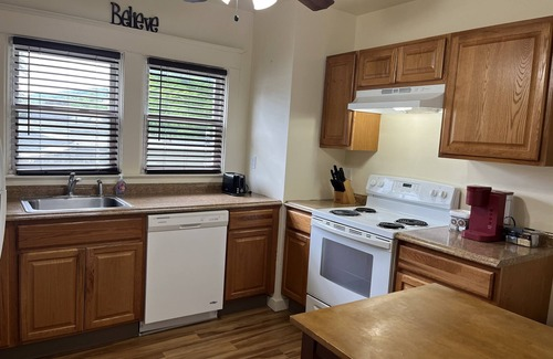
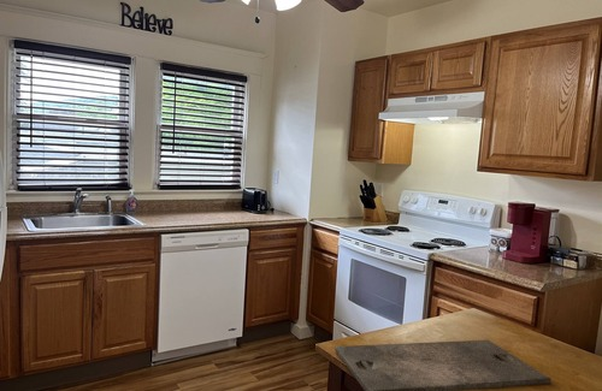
+ cutting board [334,339,553,391]
